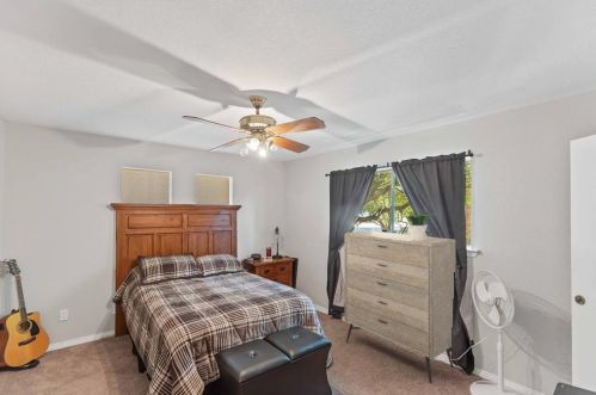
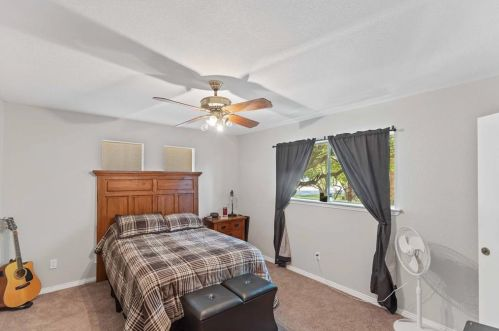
- dresser [343,229,456,384]
- potted plant [403,211,441,241]
